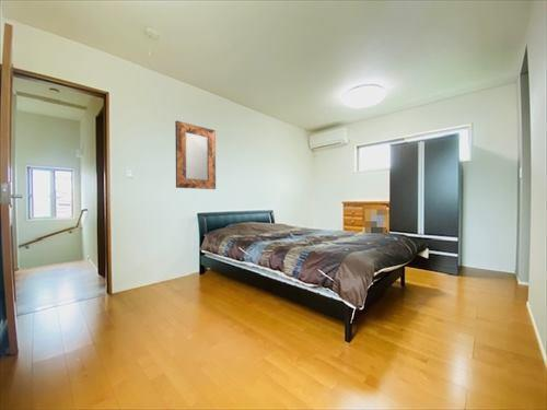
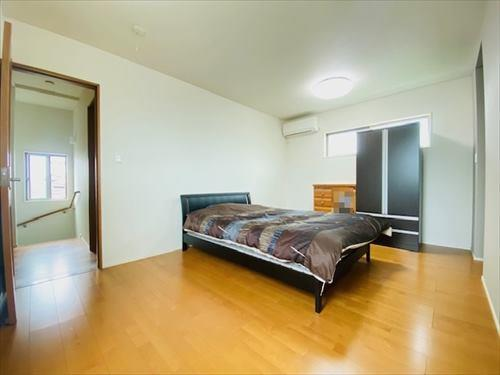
- home mirror [174,119,217,190]
